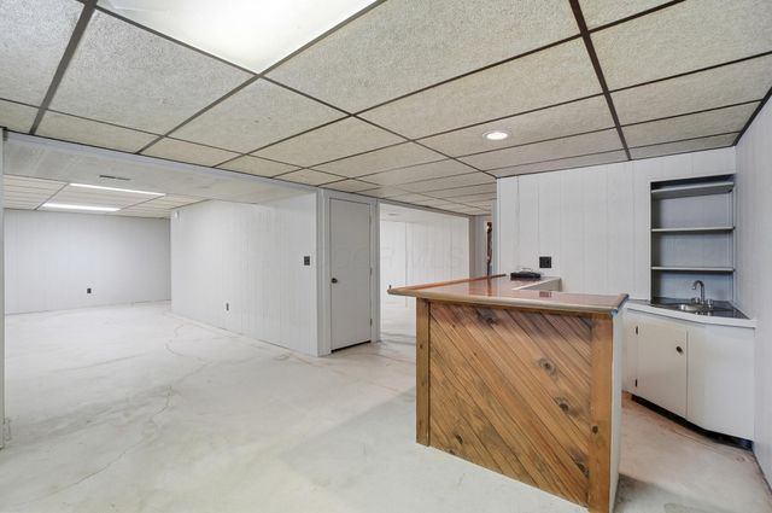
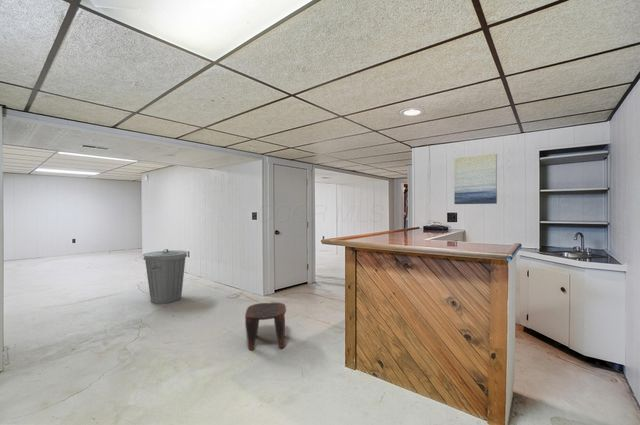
+ stool [244,302,287,351]
+ trash can [142,248,189,305]
+ wall art [453,153,498,205]
